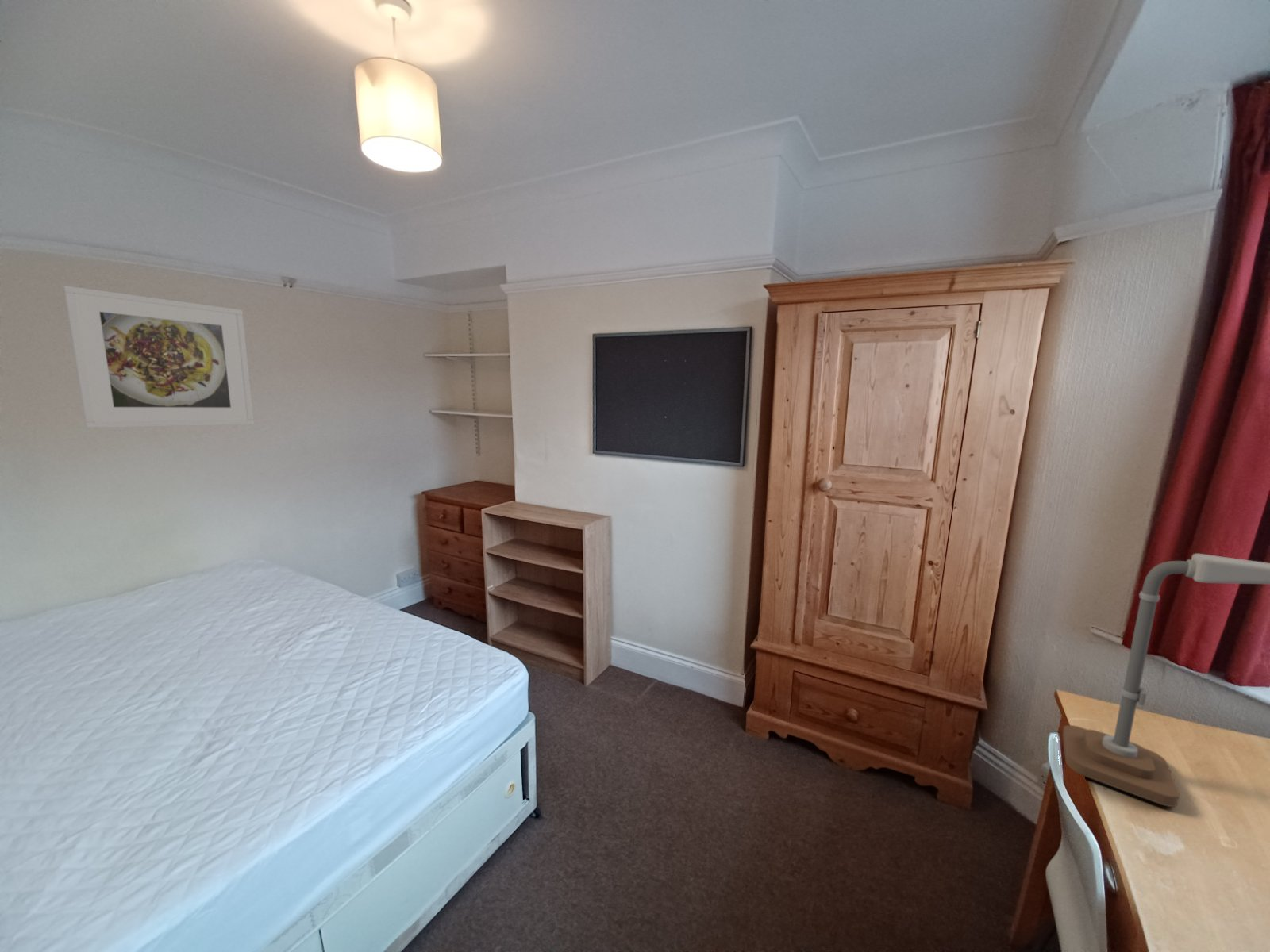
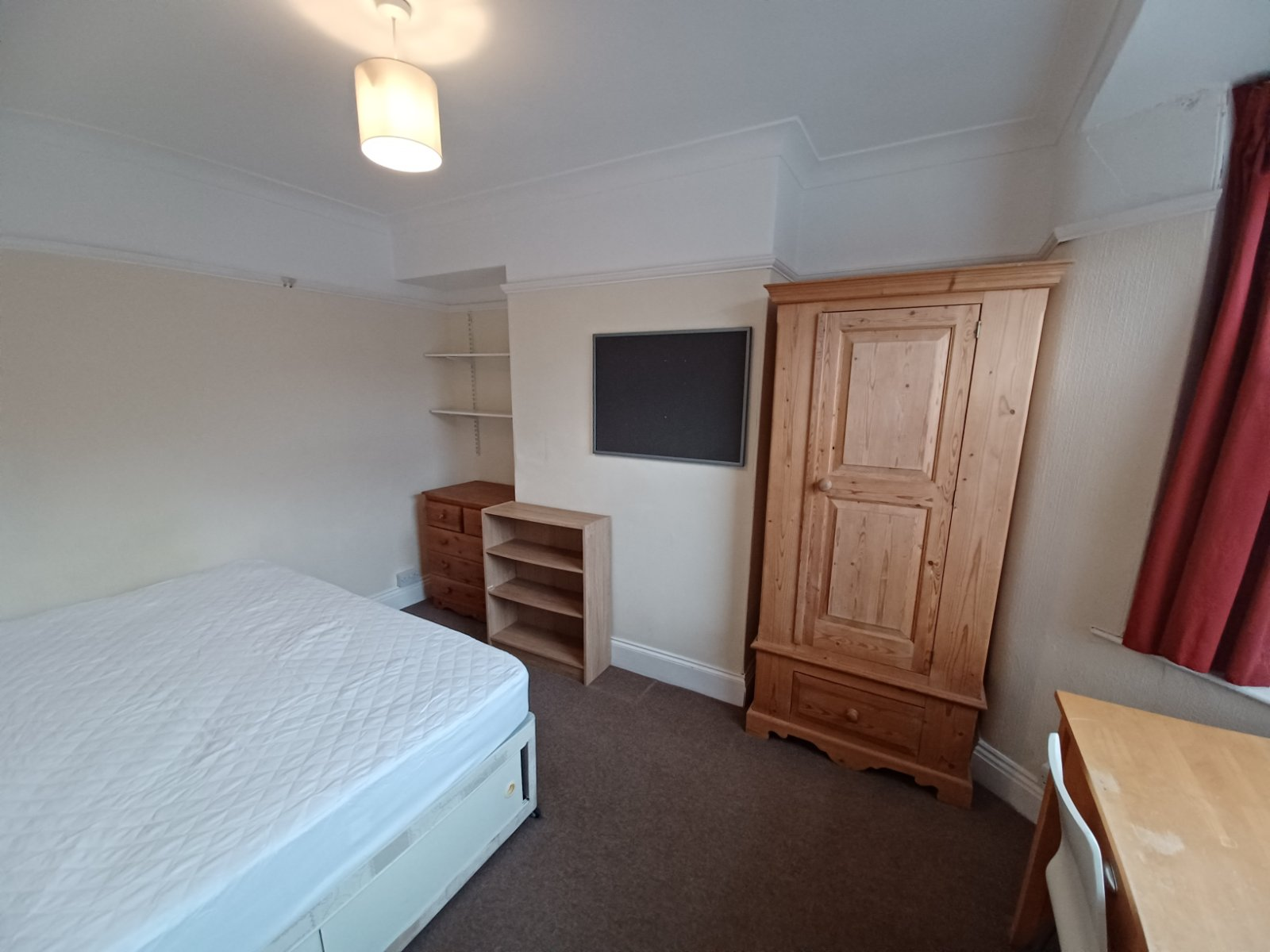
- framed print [63,285,255,428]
- desk lamp [1062,553,1270,808]
